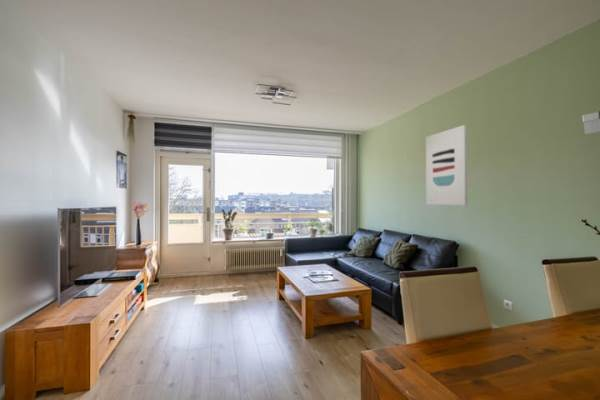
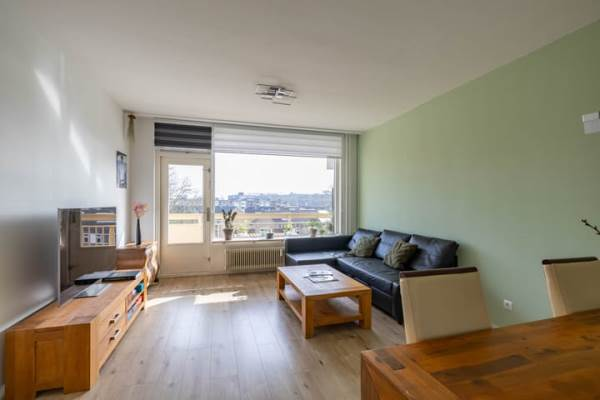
- wall art [425,124,469,206]
